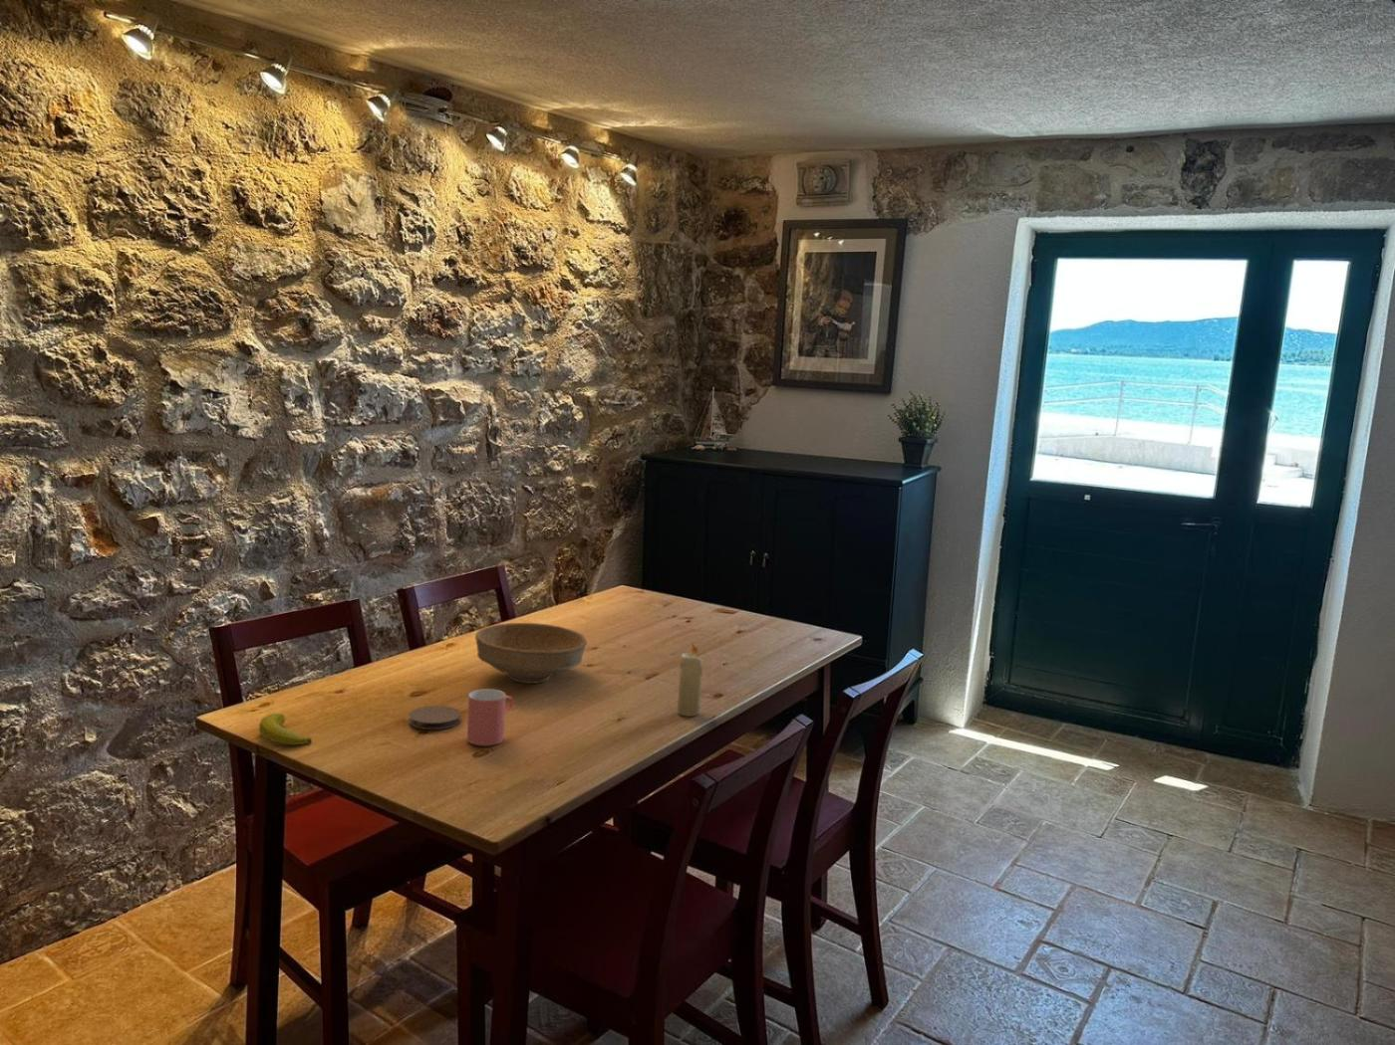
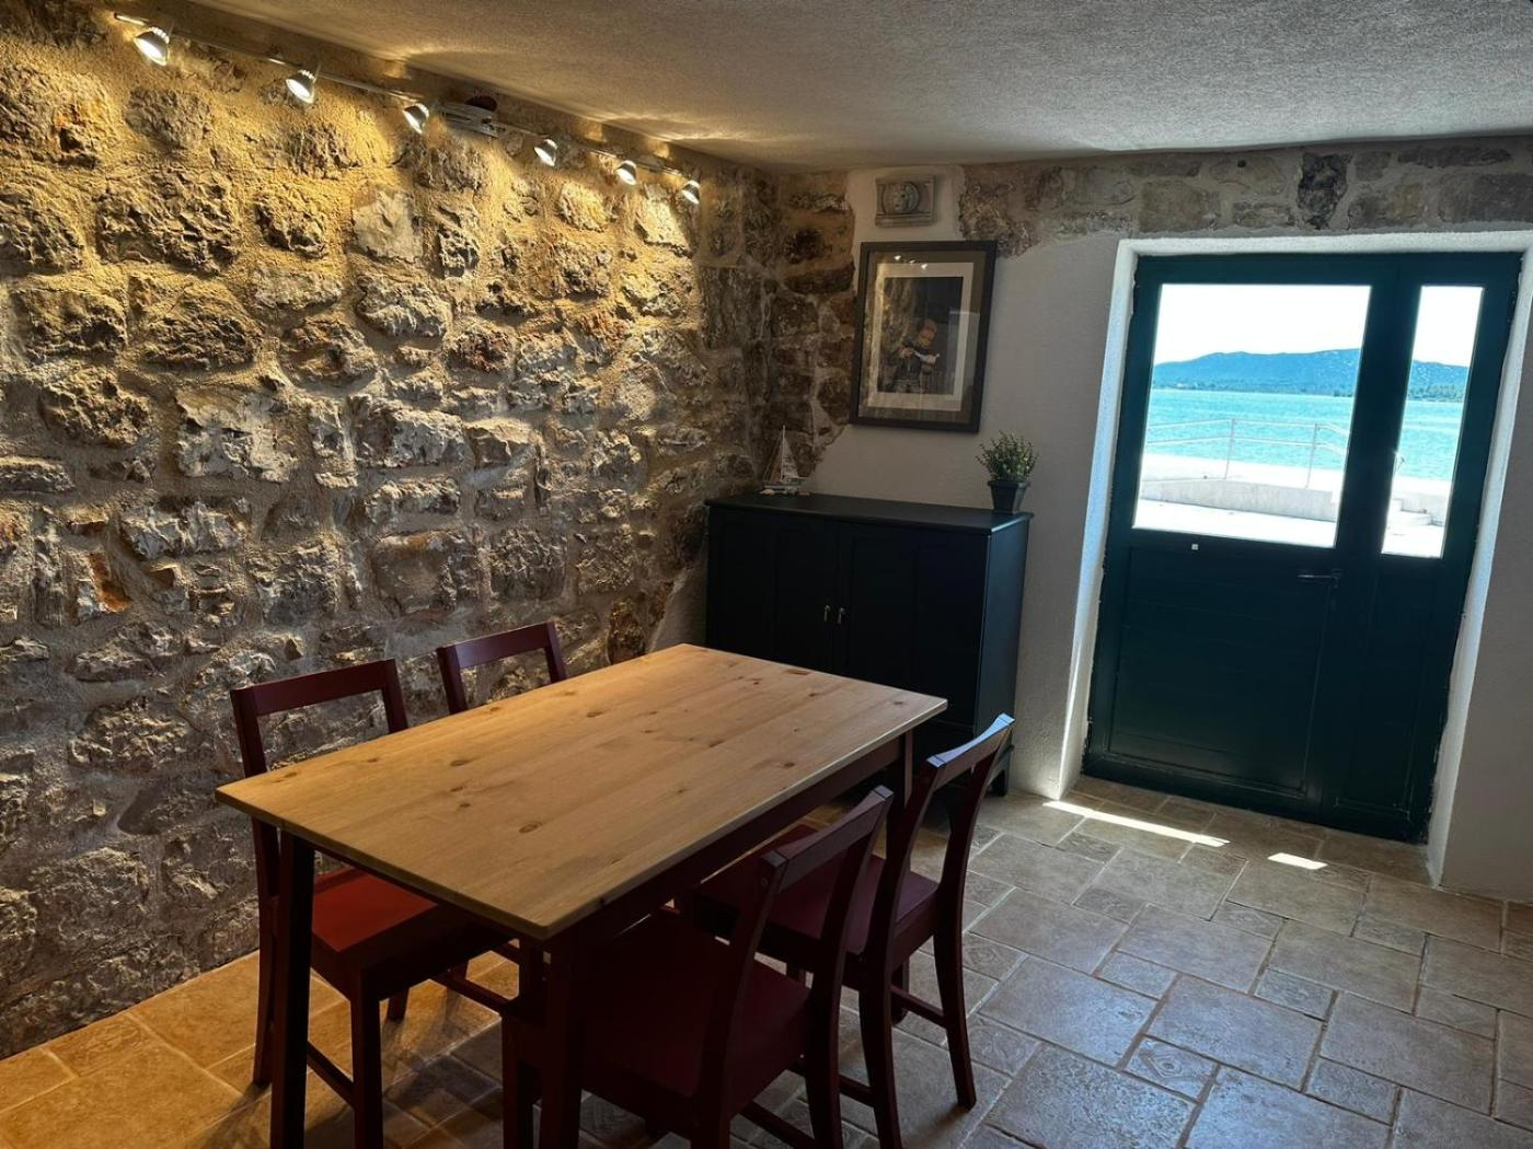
- coaster [408,705,462,730]
- candle [677,642,704,718]
- banana [258,712,313,745]
- bowl [475,622,588,685]
- cup [467,688,514,746]
